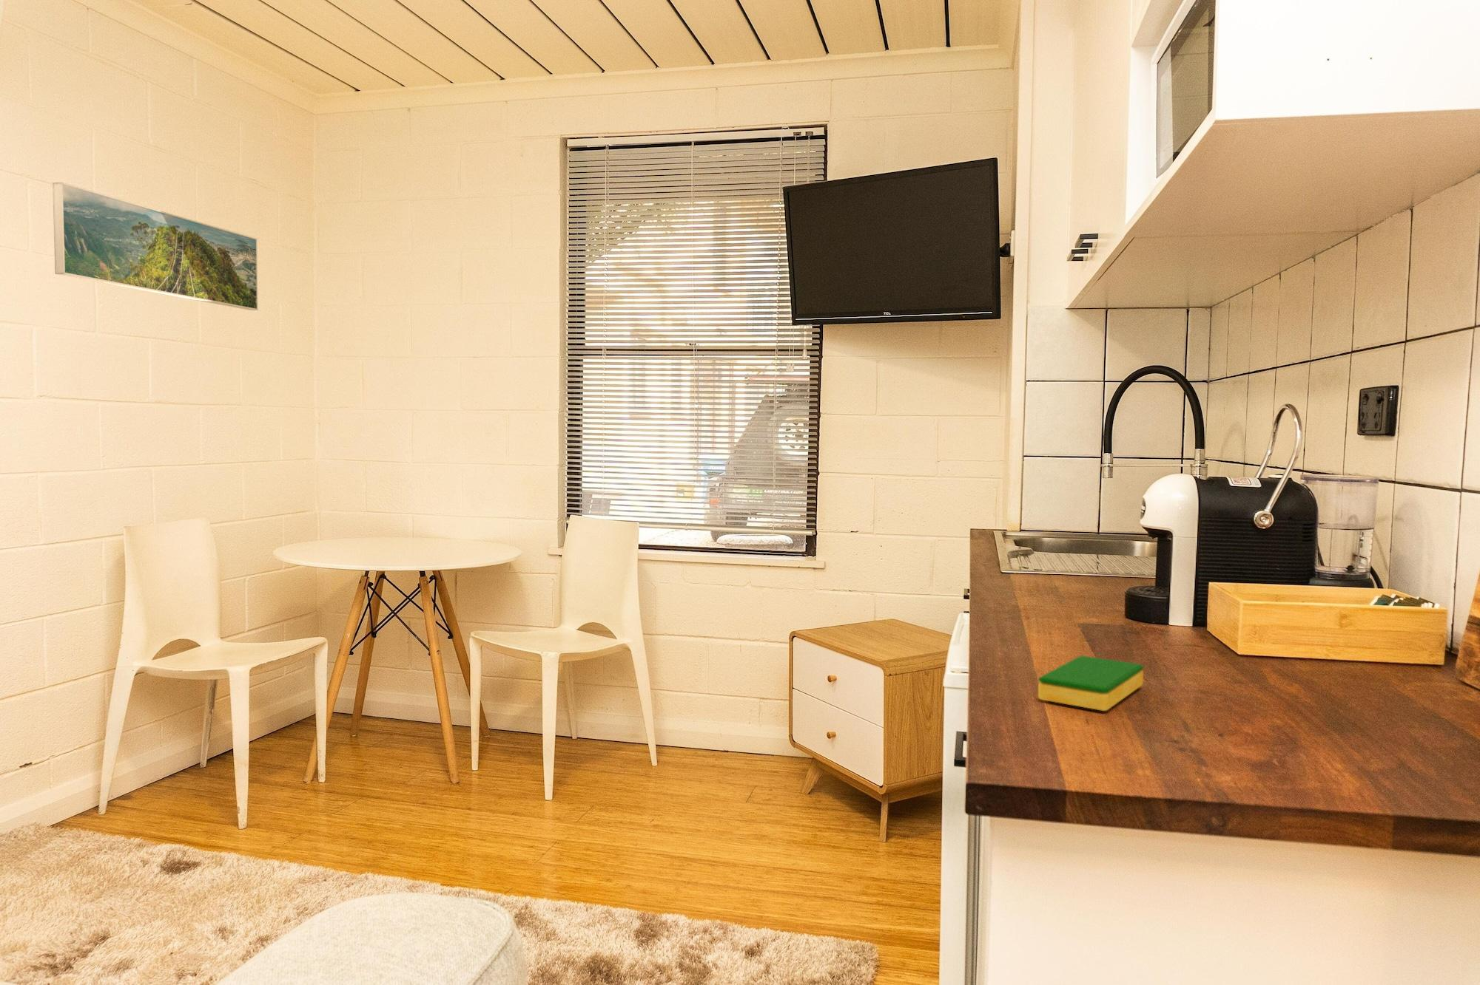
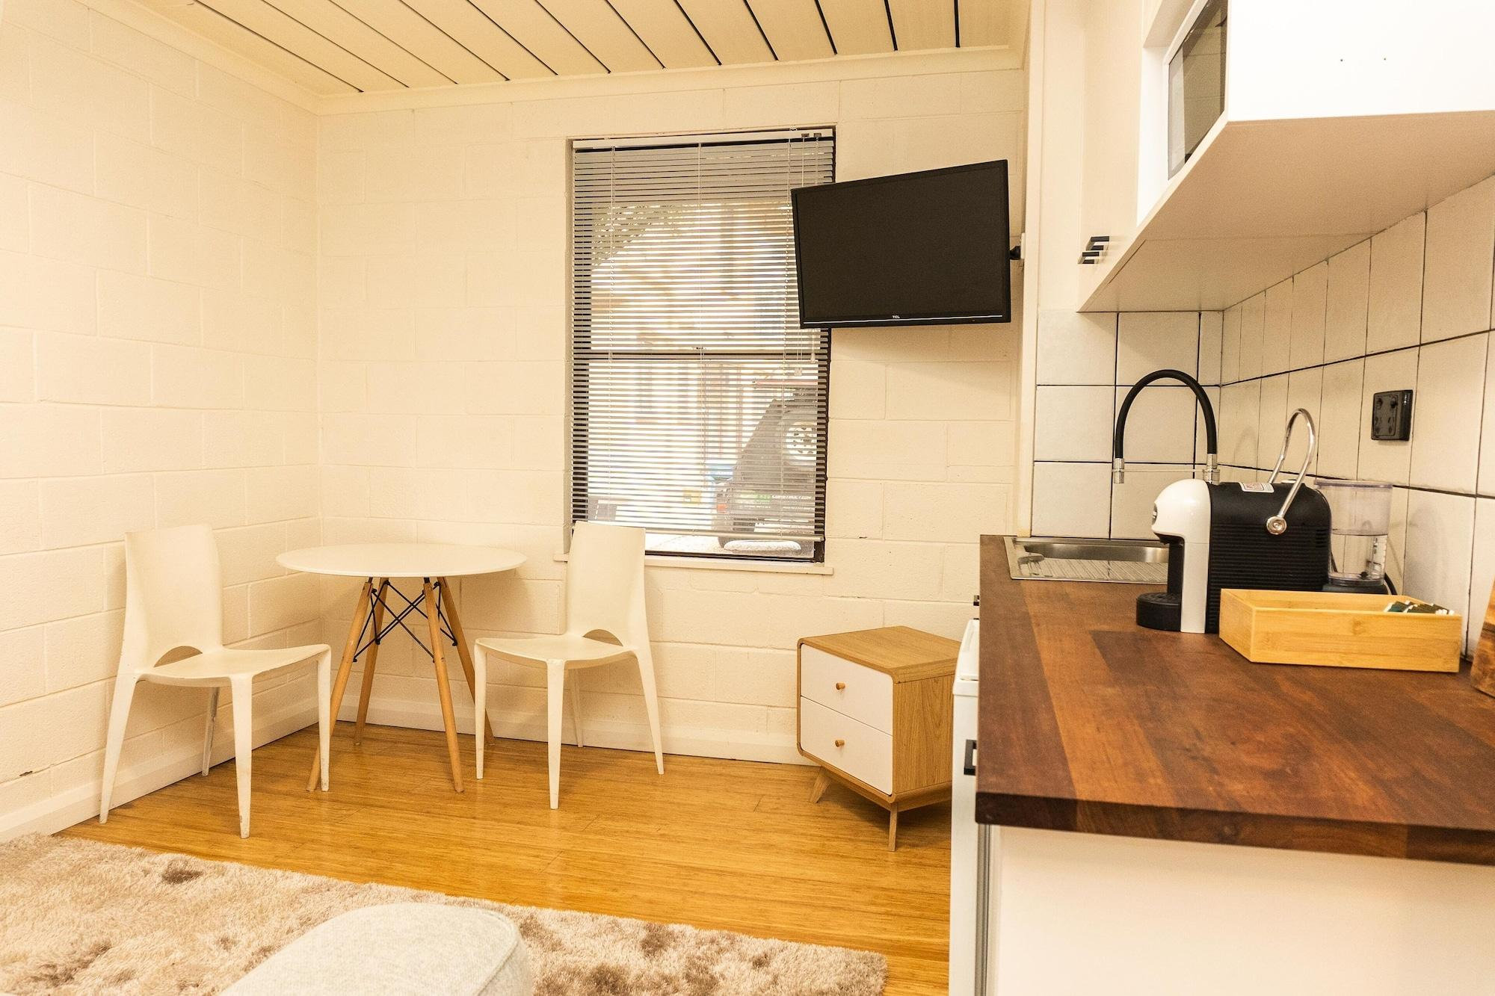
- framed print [52,181,259,311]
- dish sponge [1038,655,1144,711]
